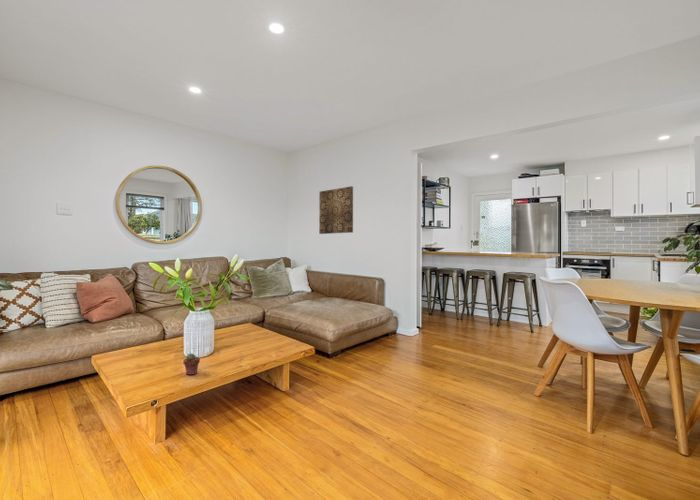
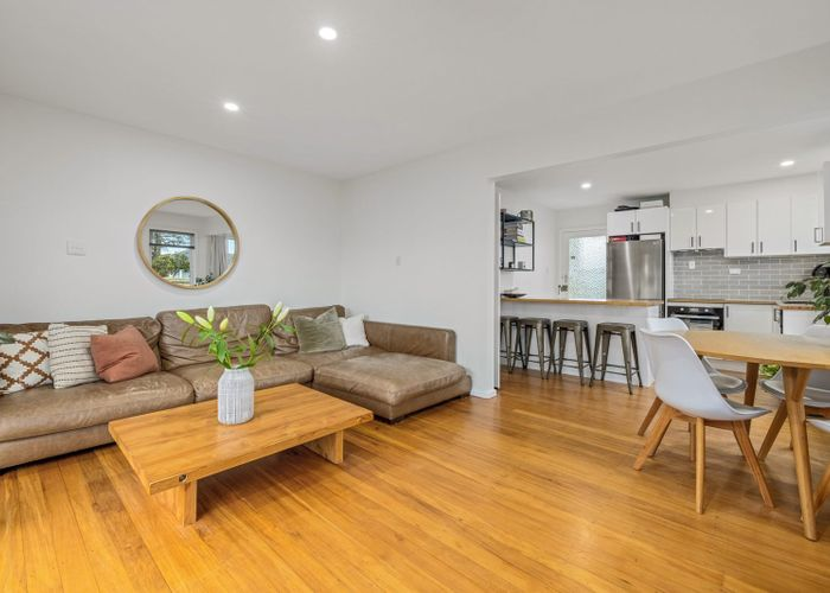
- wall art [318,185,354,235]
- potted succulent [182,352,201,376]
